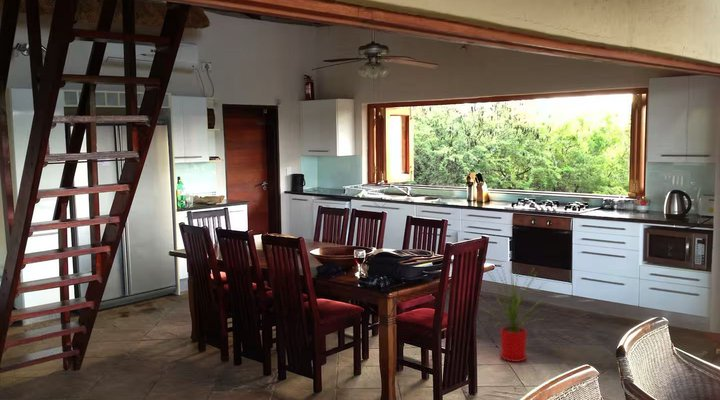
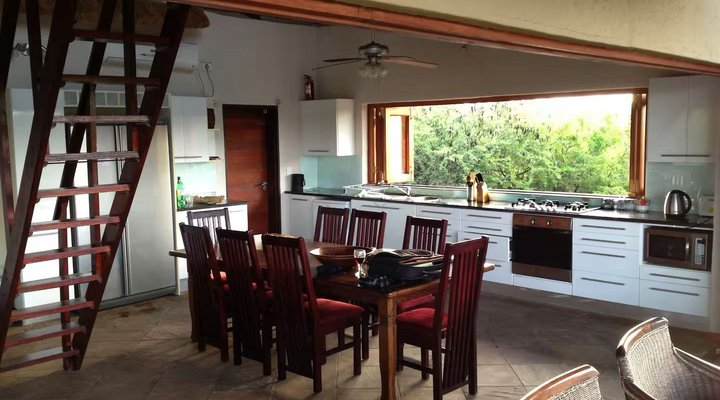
- house plant [479,261,549,363]
